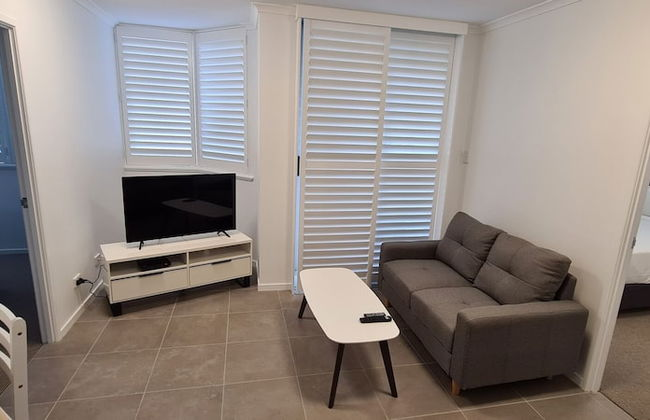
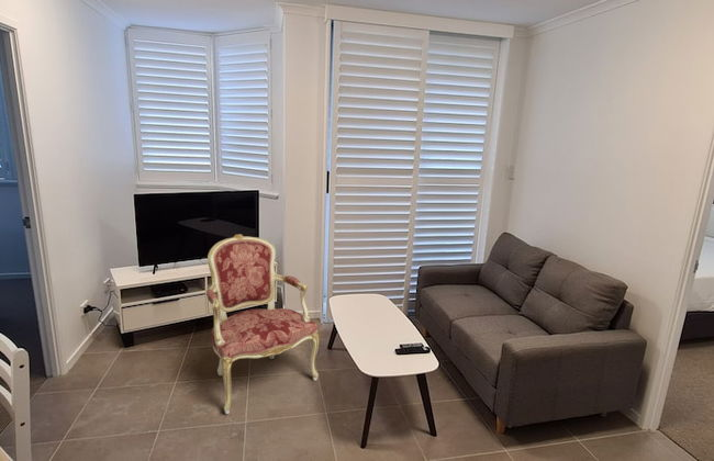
+ armchair [205,233,321,415]
